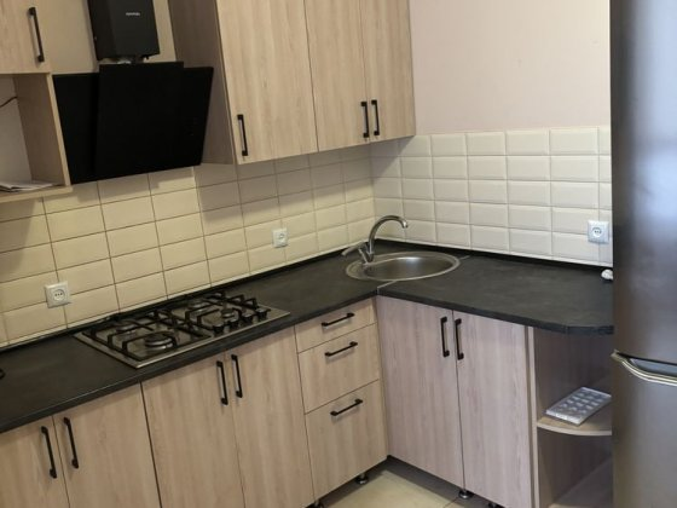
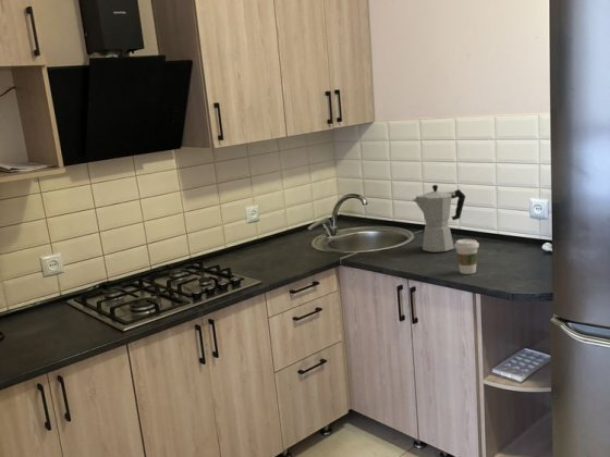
+ coffee cup [453,238,480,275]
+ moka pot [412,184,466,254]
